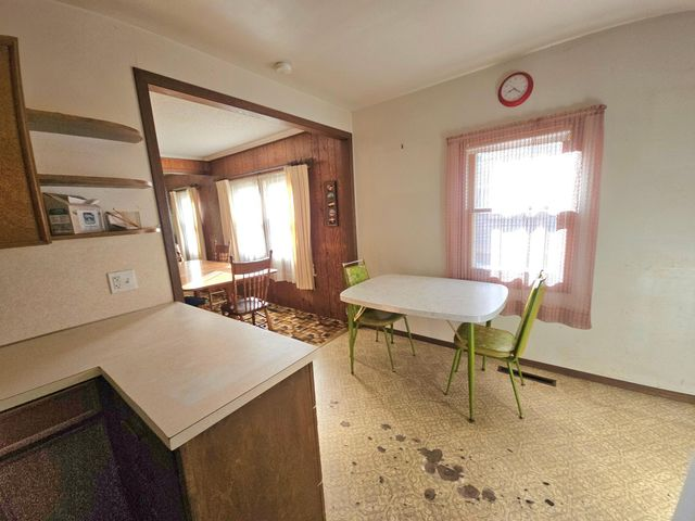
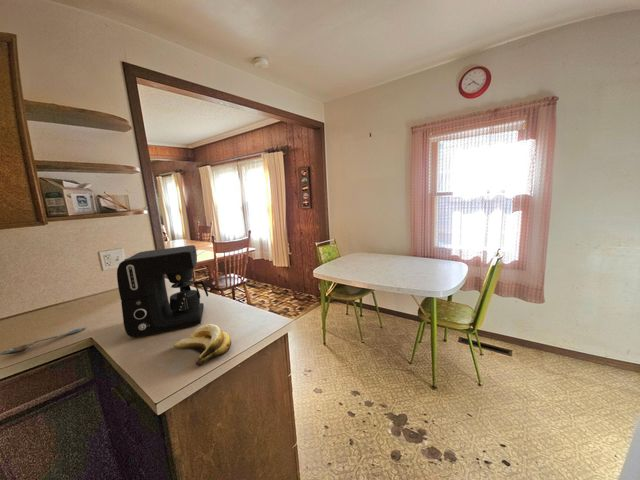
+ spoon [0,327,87,356]
+ coffee maker [116,244,209,338]
+ banana [173,323,232,367]
